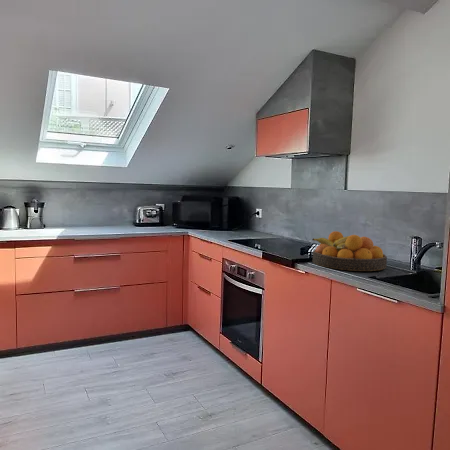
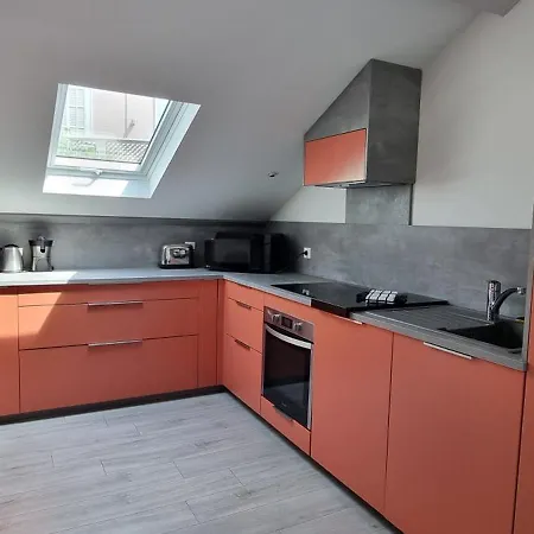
- fruit bowl [311,230,388,272]
